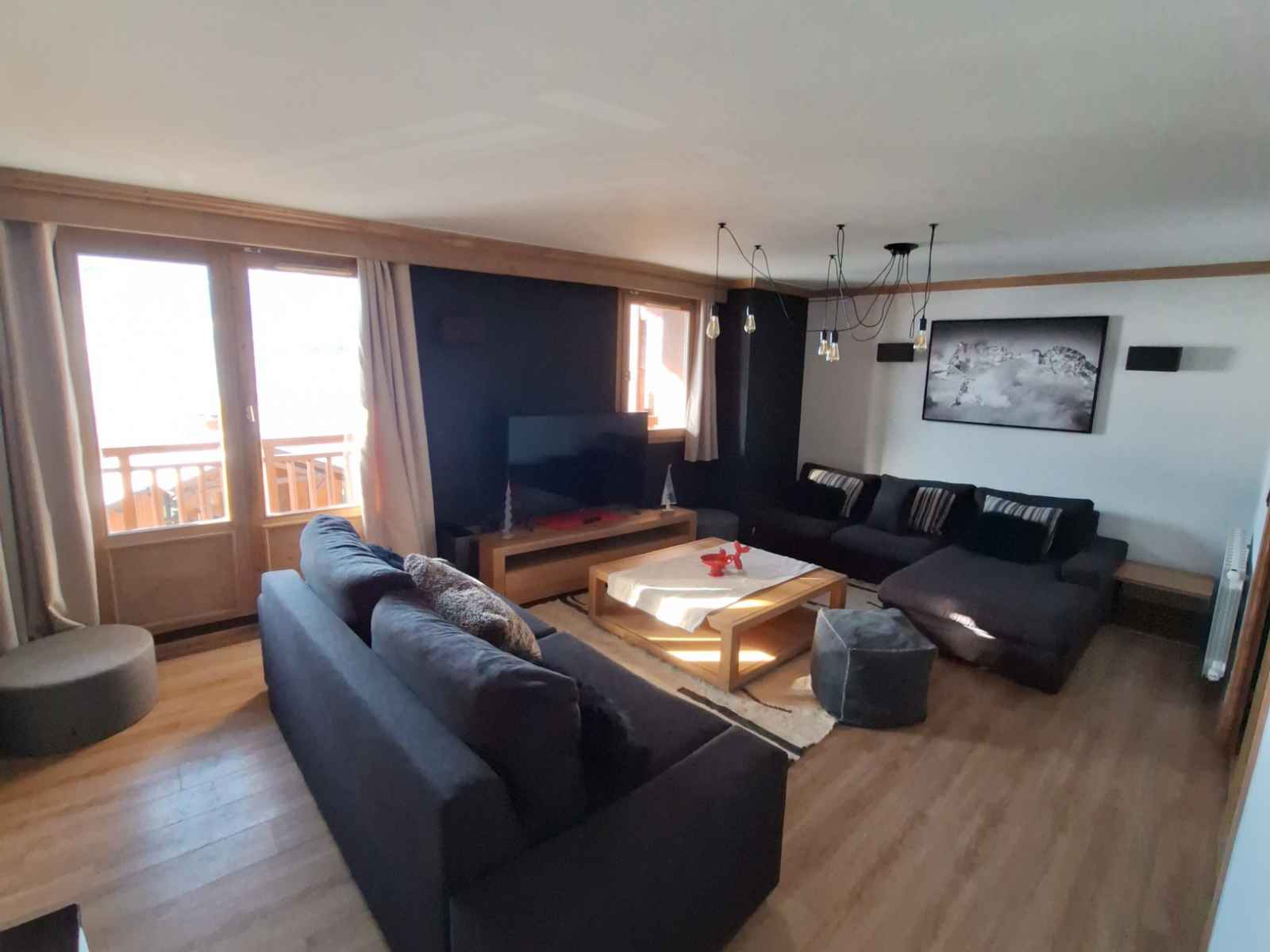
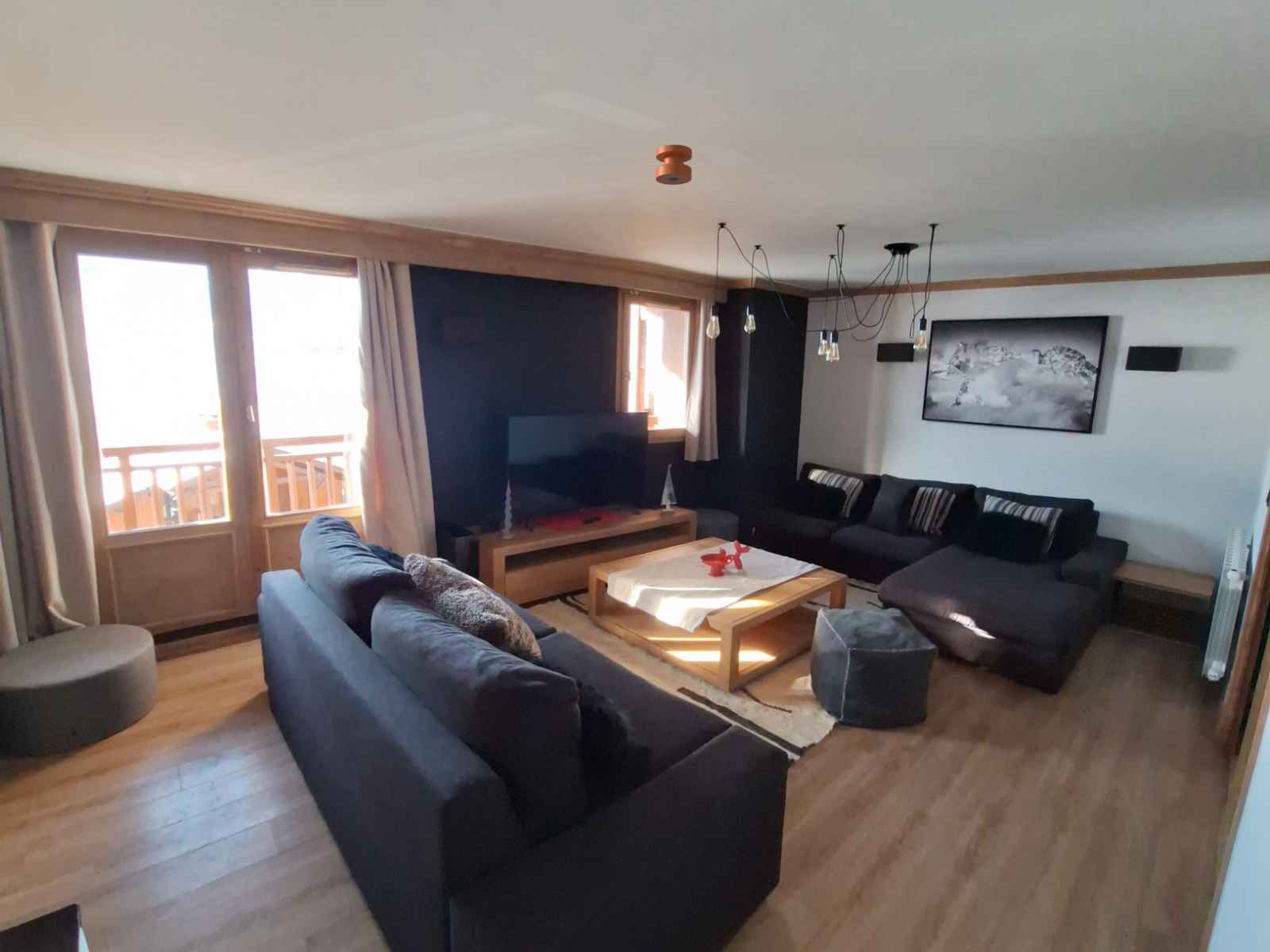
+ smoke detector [655,144,693,186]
